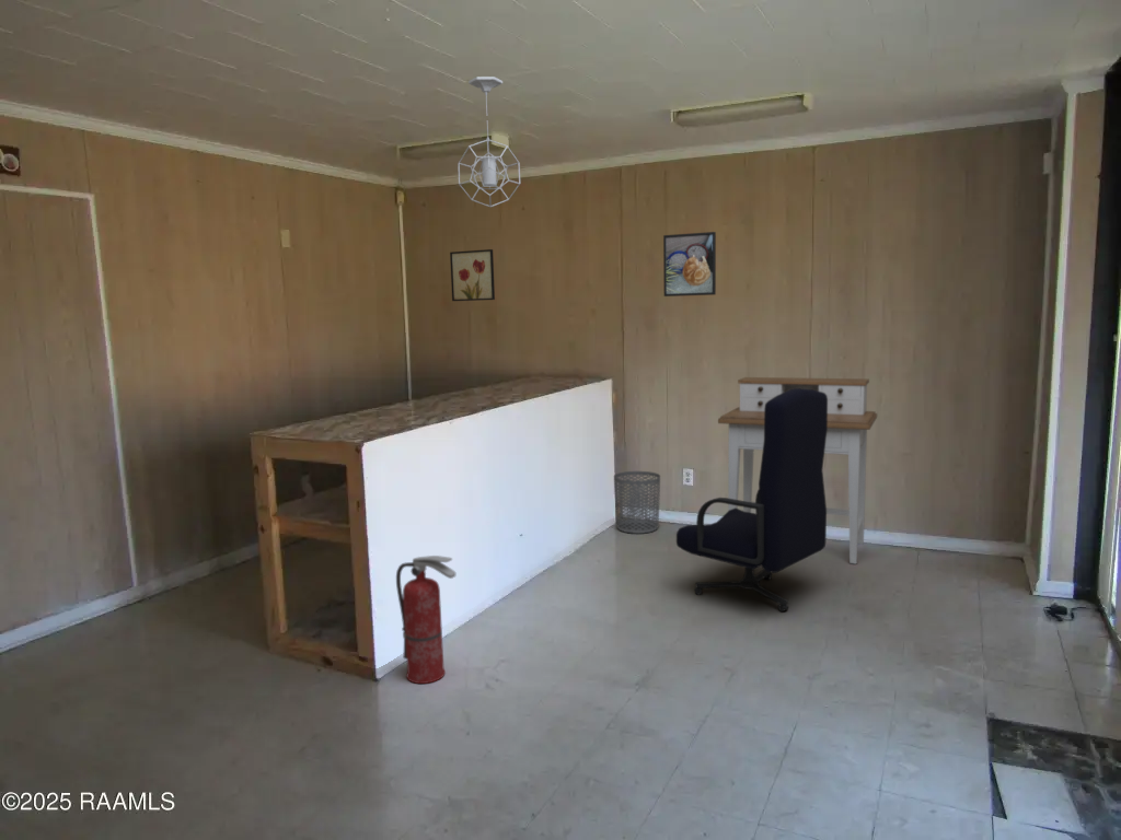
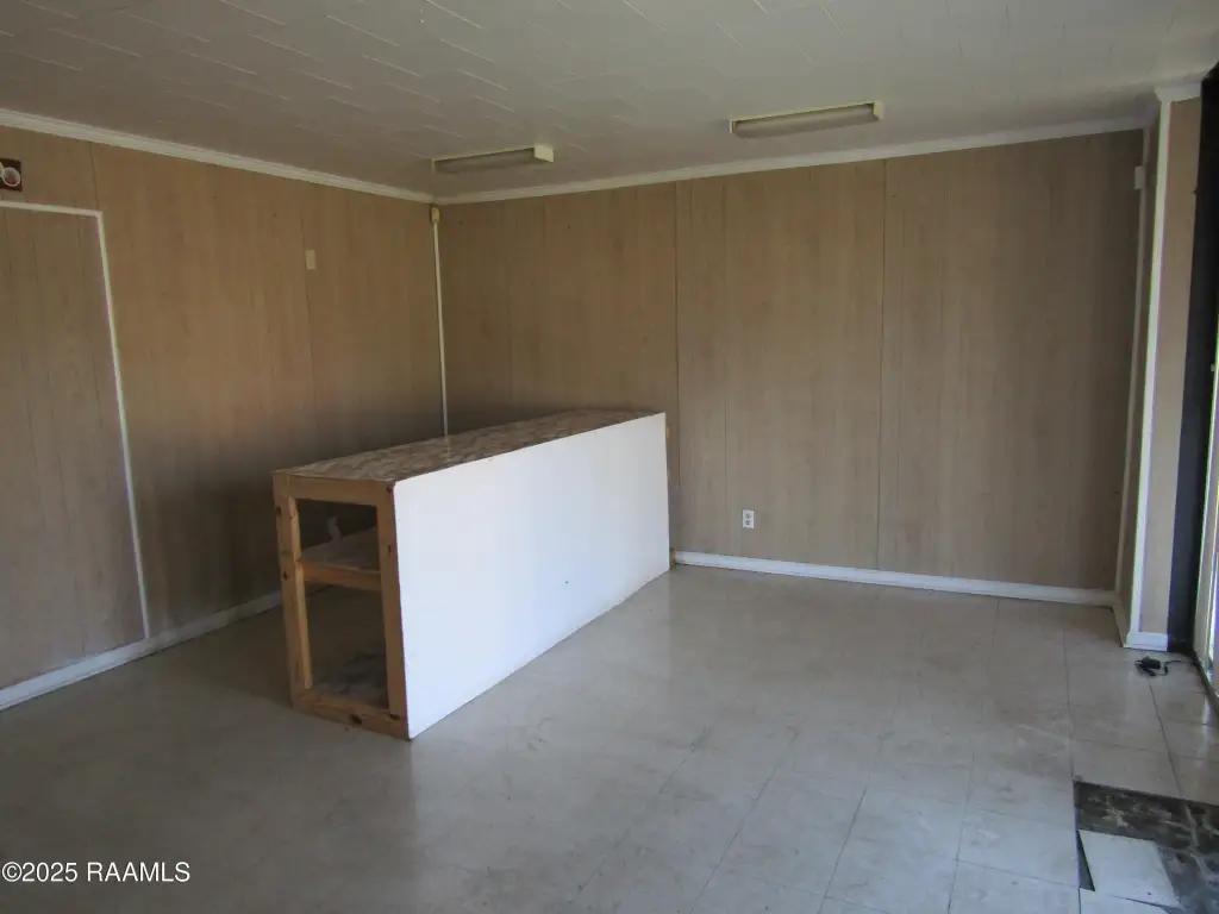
- waste bin [613,470,661,535]
- office chair [675,388,828,612]
- pendant light [458,75,521,208]
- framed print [662,231,717,298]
- wall art [449,248,496,302]
- fire extinguisher [395,555,457,685]
- desk [717,376,878,565]
